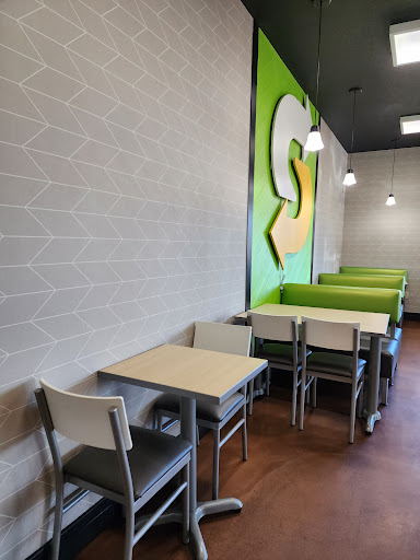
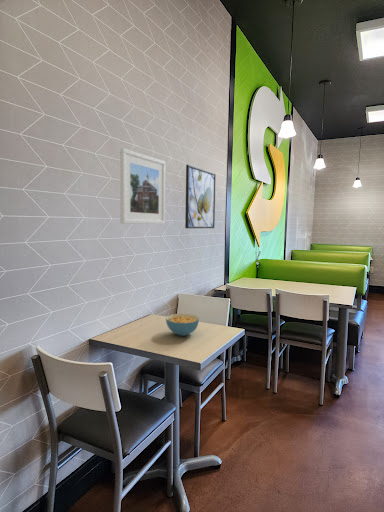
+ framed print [184,164,217,229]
+ cereal bowl [165,312,200,337]
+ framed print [119,147,166,225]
